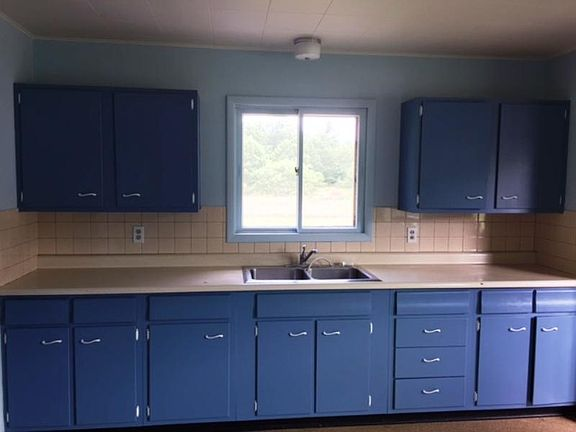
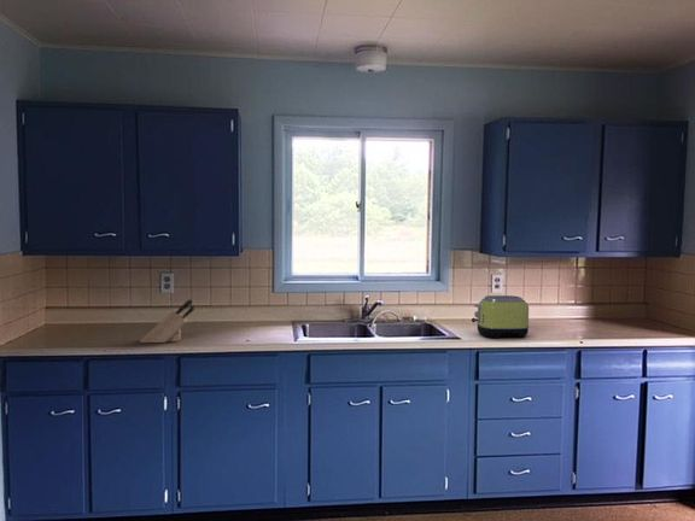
+ toaster [471,294,530,339]
+ knife block [139,298,195,344]
